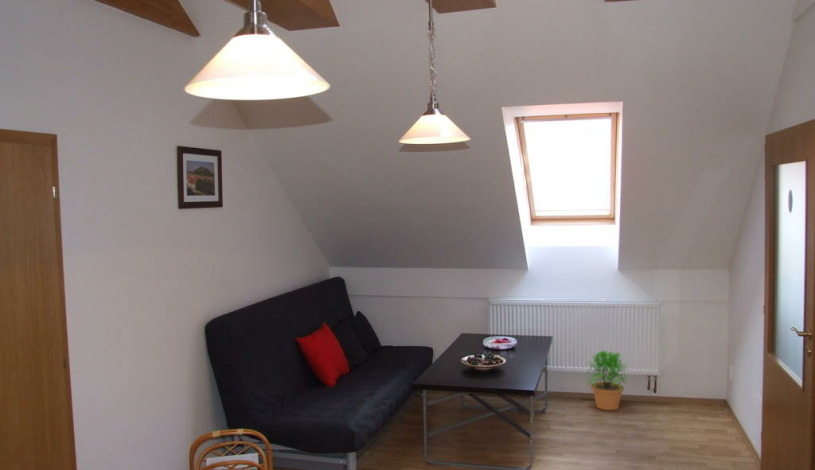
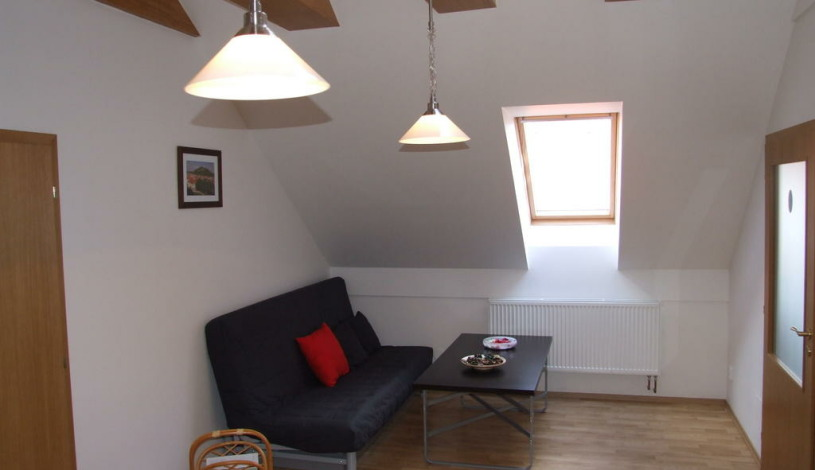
- potted plant [583,349,630,411]
